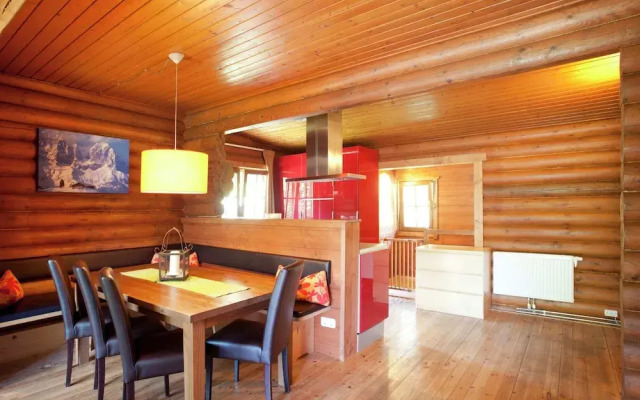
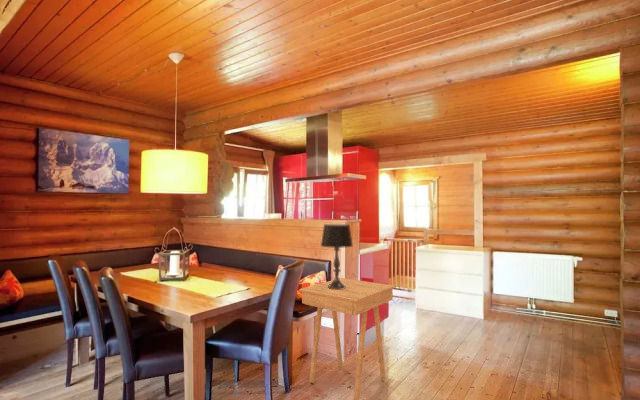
+ table lamp [320,223,354,290]
+ side table [299,277,396,400]
